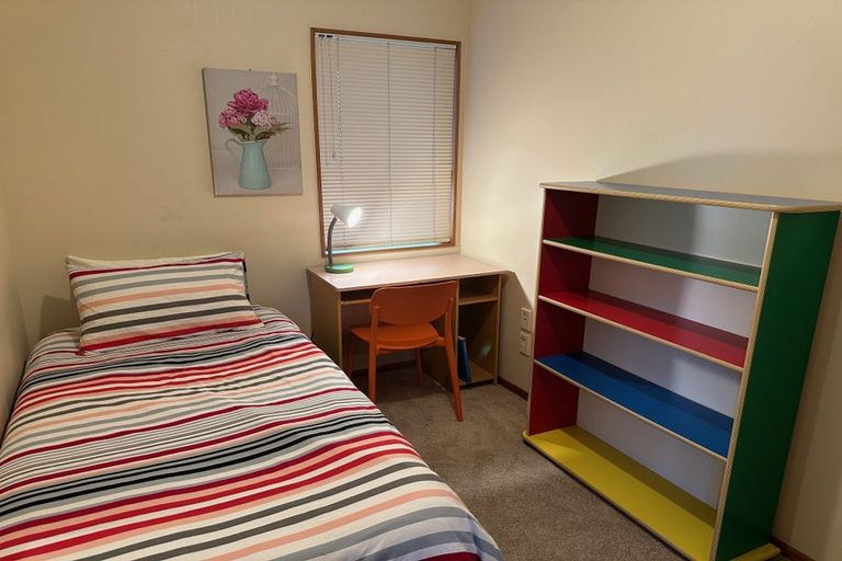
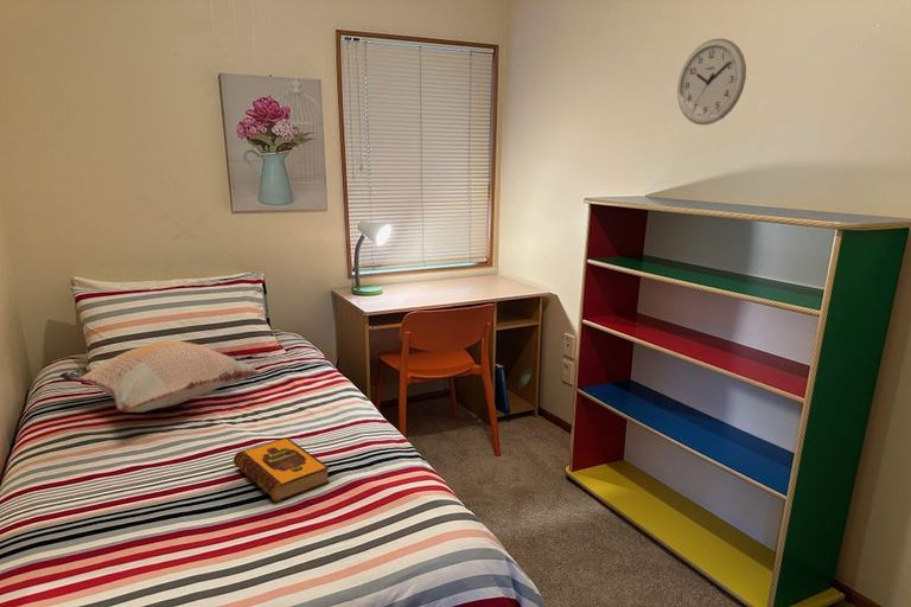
+ decorative pillow [58,340,260,413]
+ wall clock [676,37,747,126]
+ hardback book [232,436,331,503]
